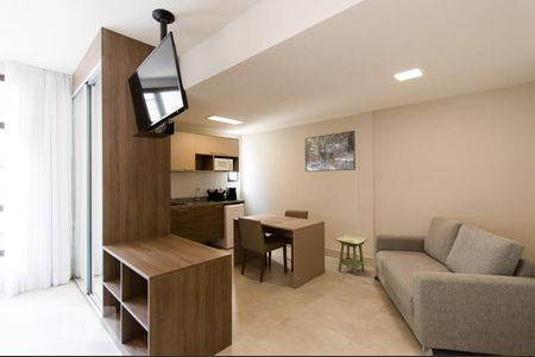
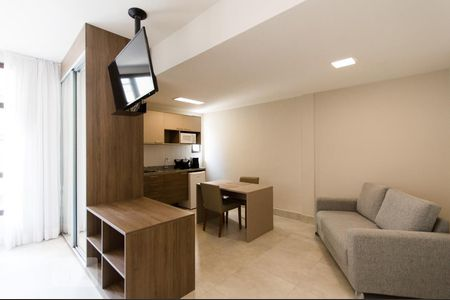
- side table [333,234,369,277]
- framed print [304,130,357,173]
